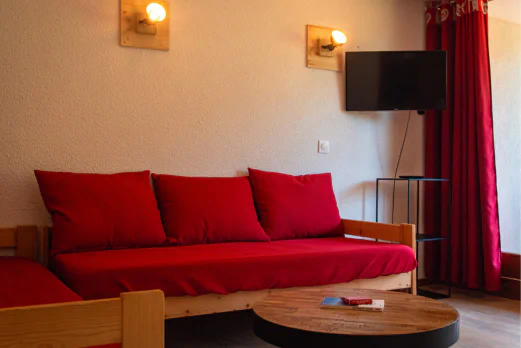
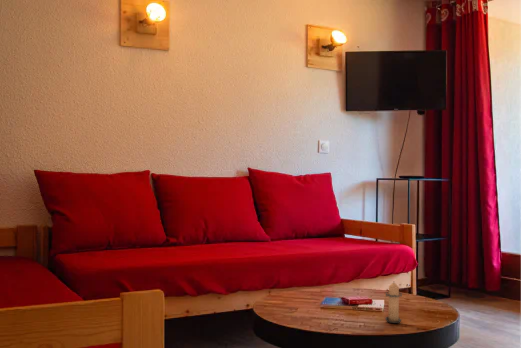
+ candle [384,282,404,324]
